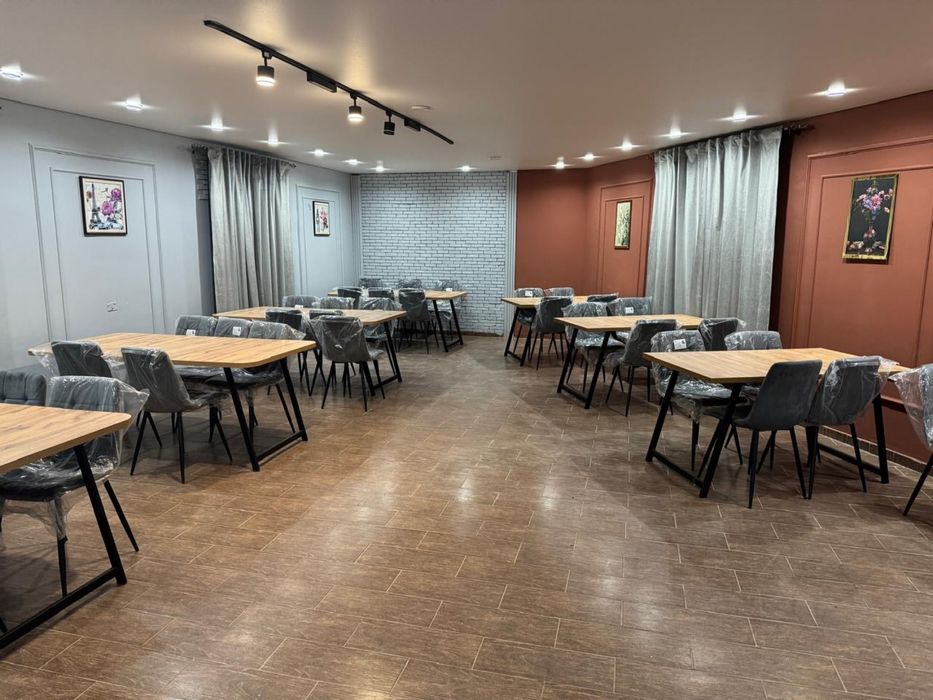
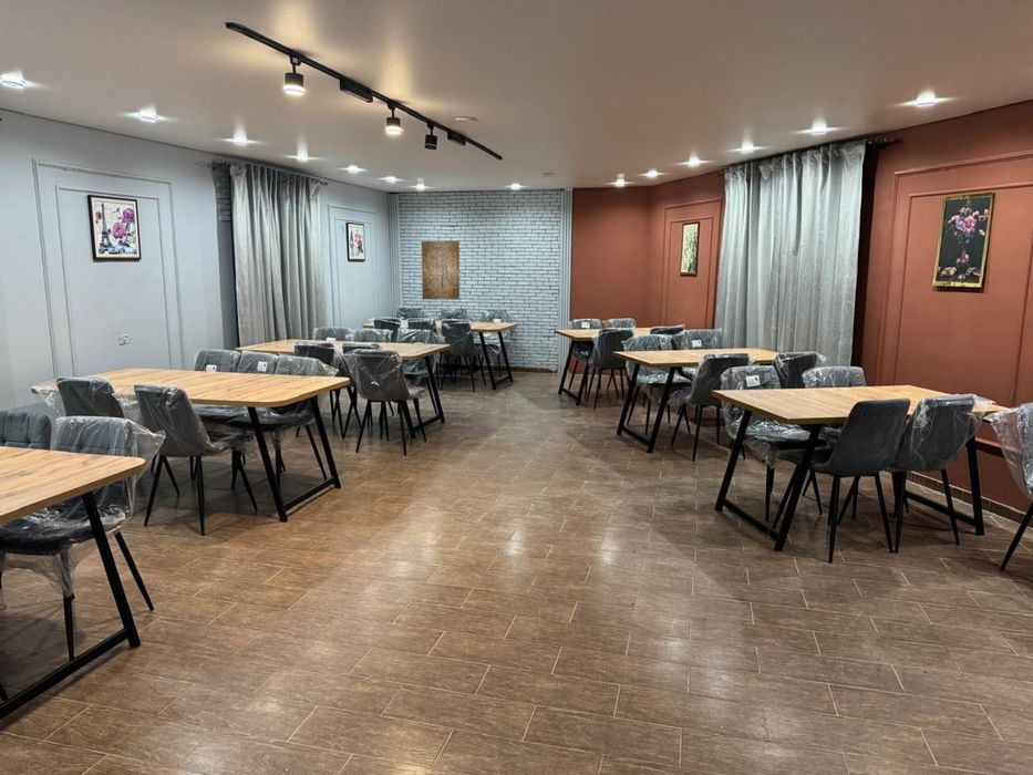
+ wall art [421,240,461,301]
